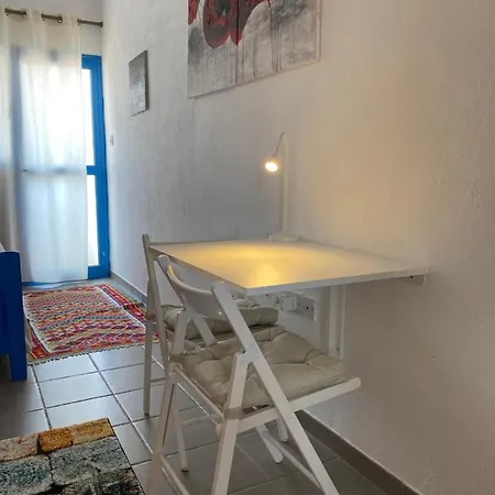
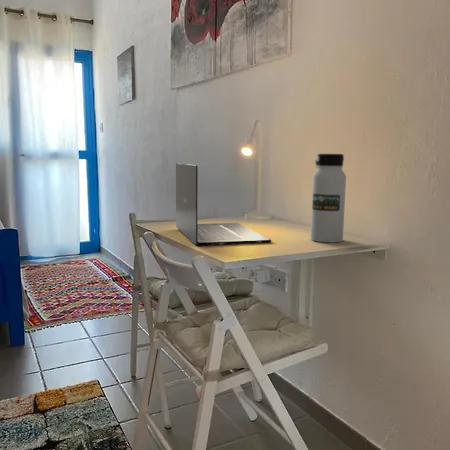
+ water bottle [310,153,347,243]
+ laptop [175,162,272,247]
